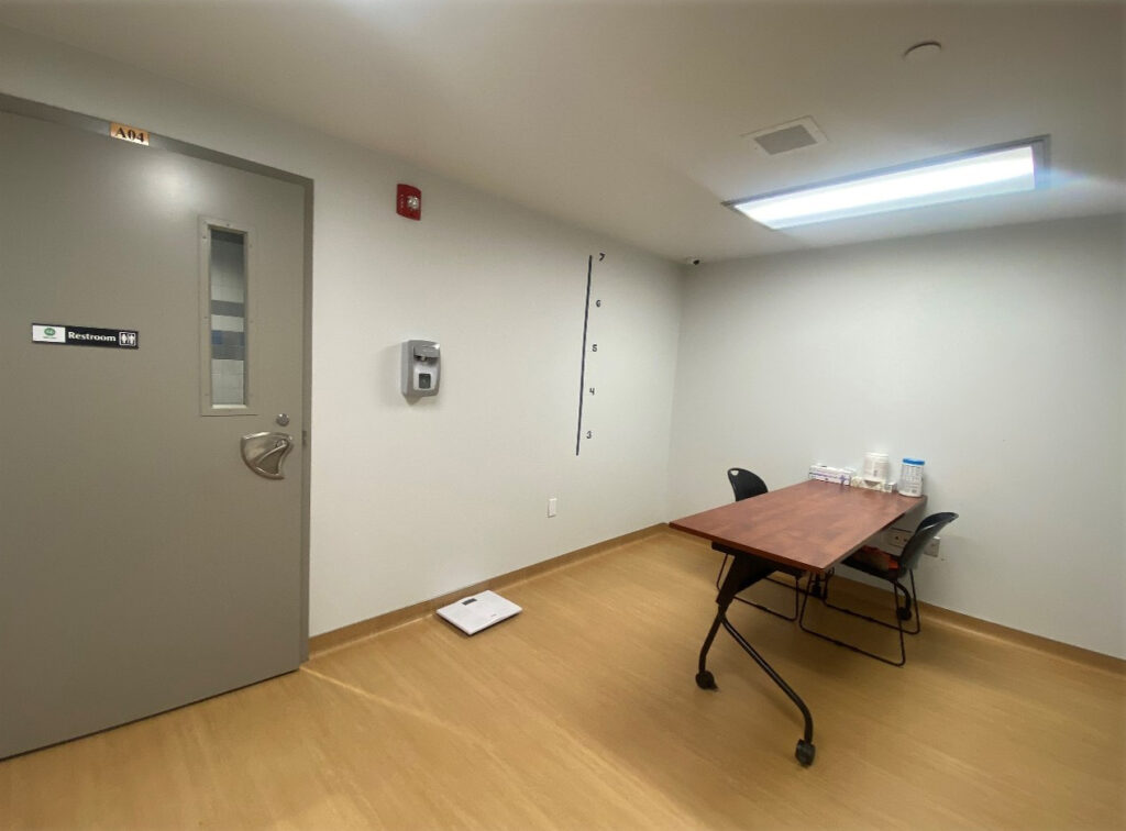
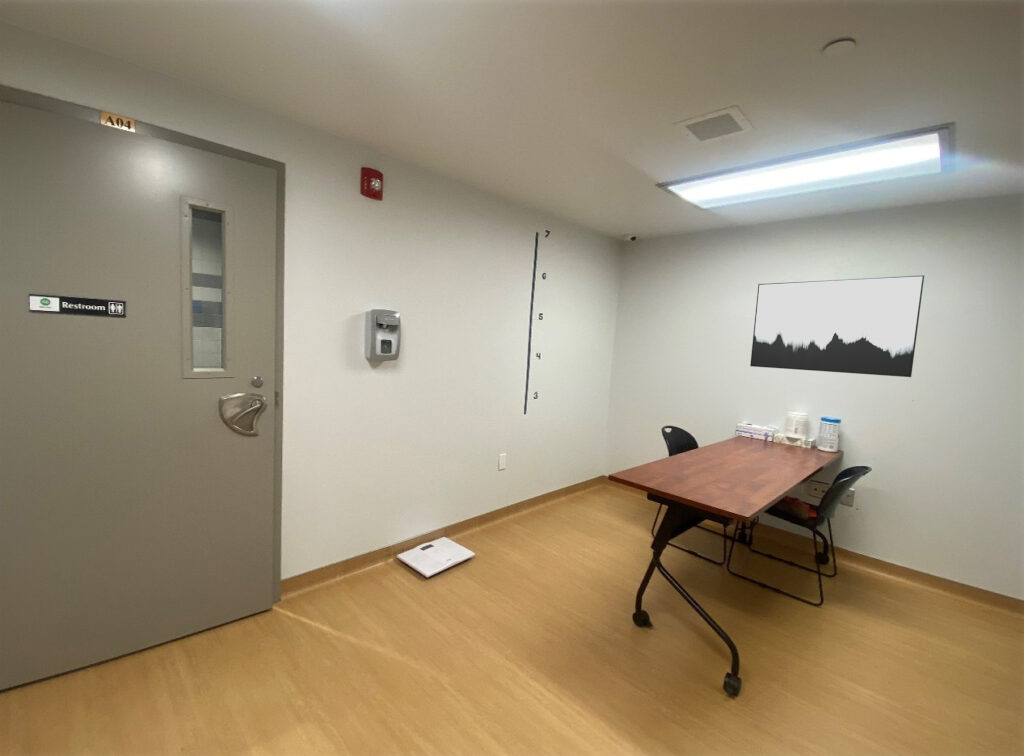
+ wall art [749,274,925,378]
